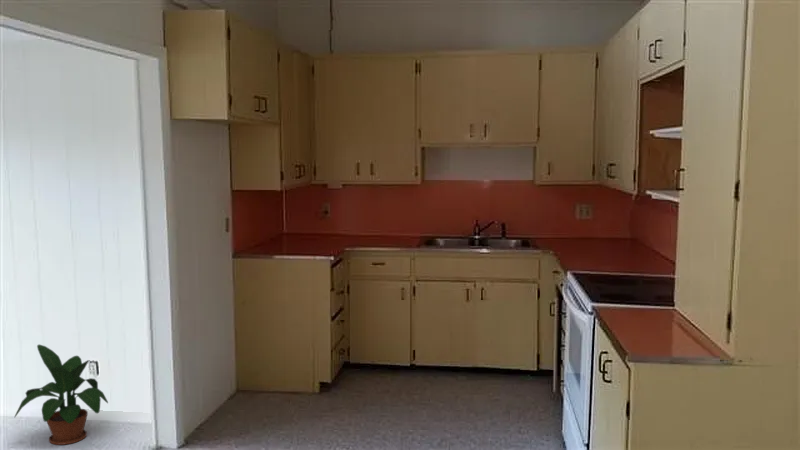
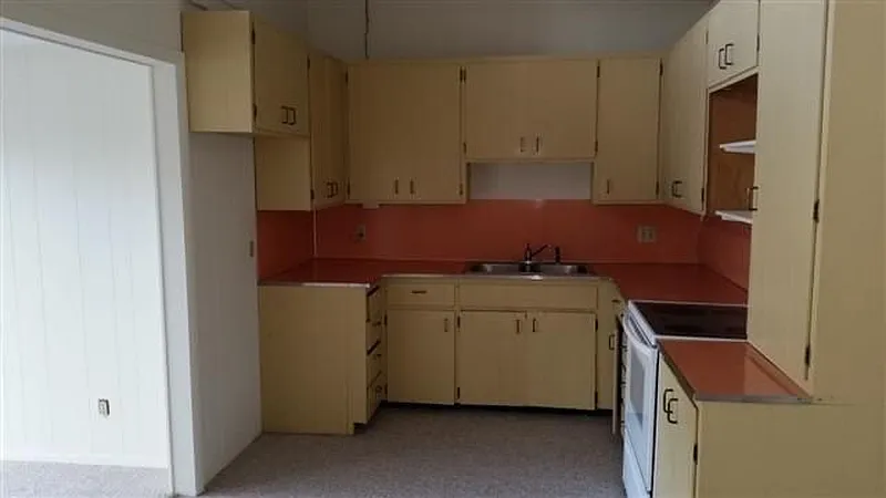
- potted plant [14,344,109,446]
